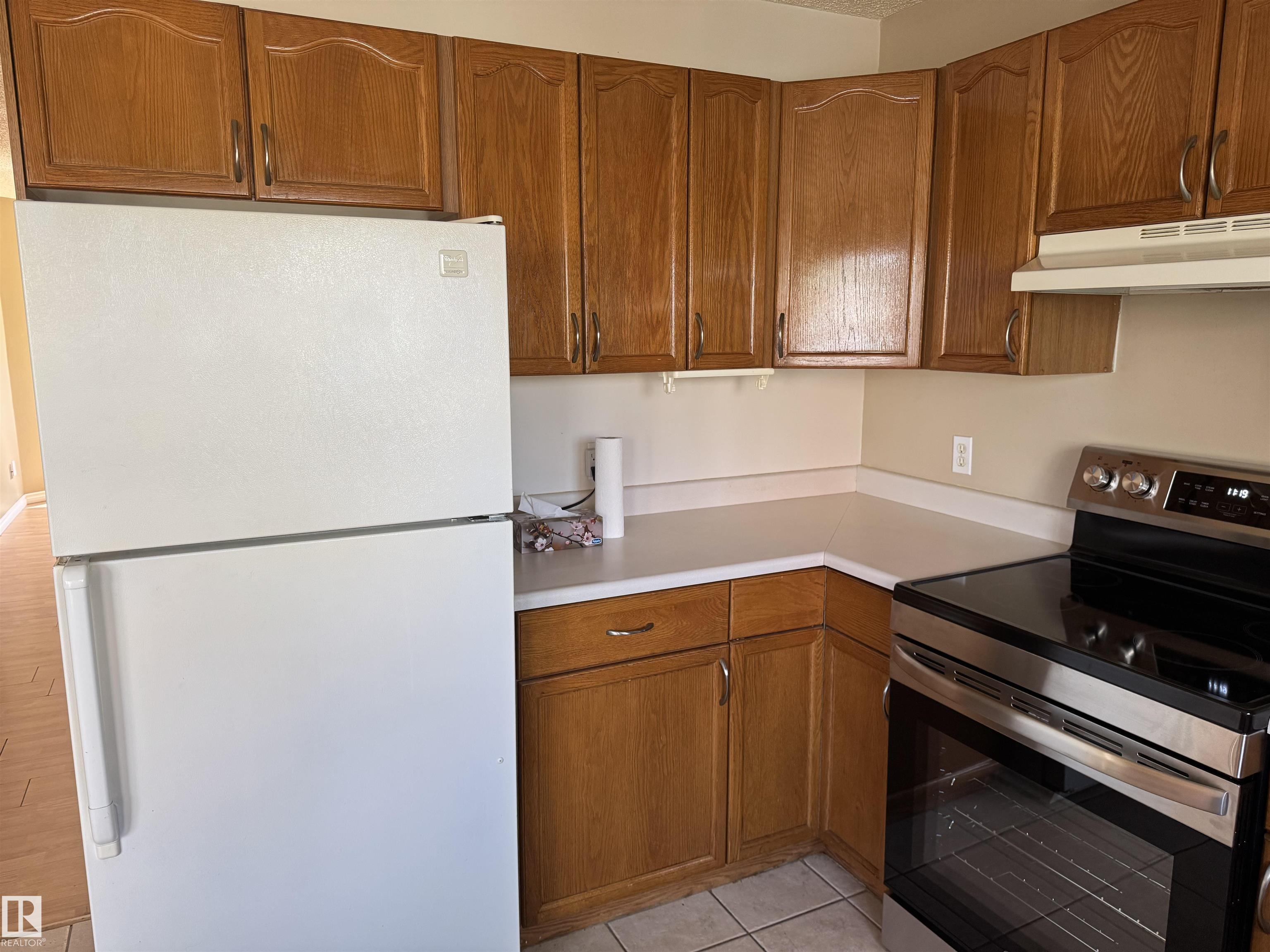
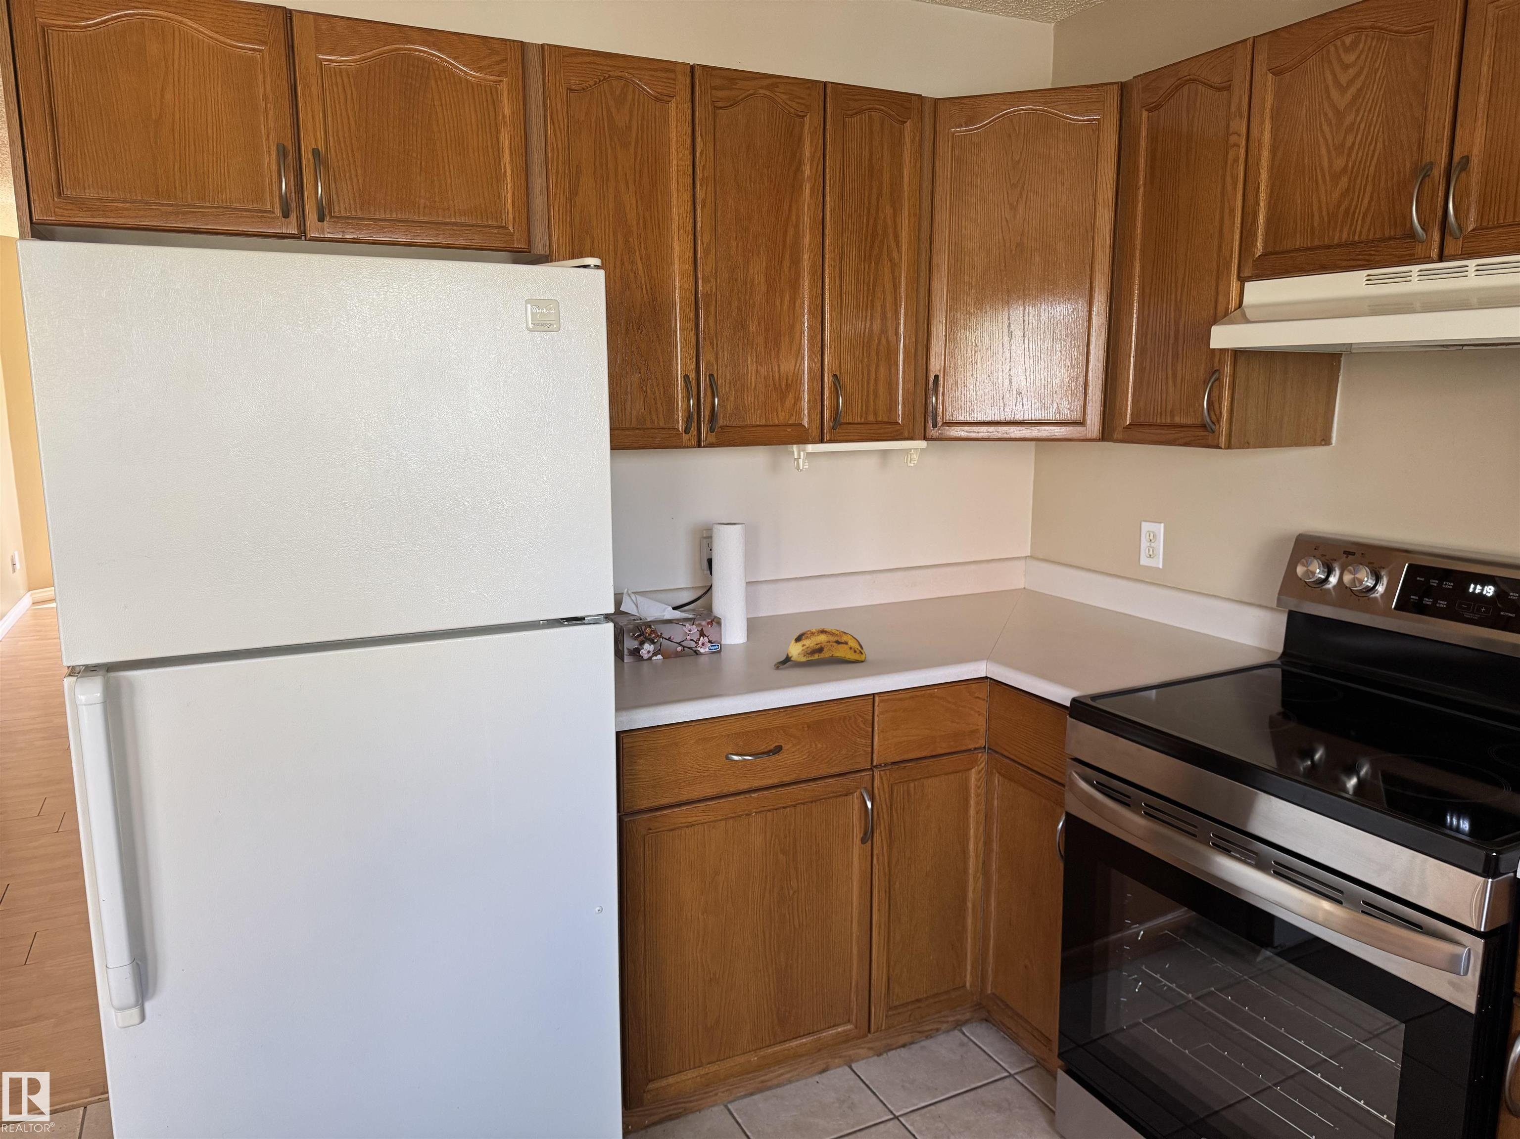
+ banana [773,628,867,669]
